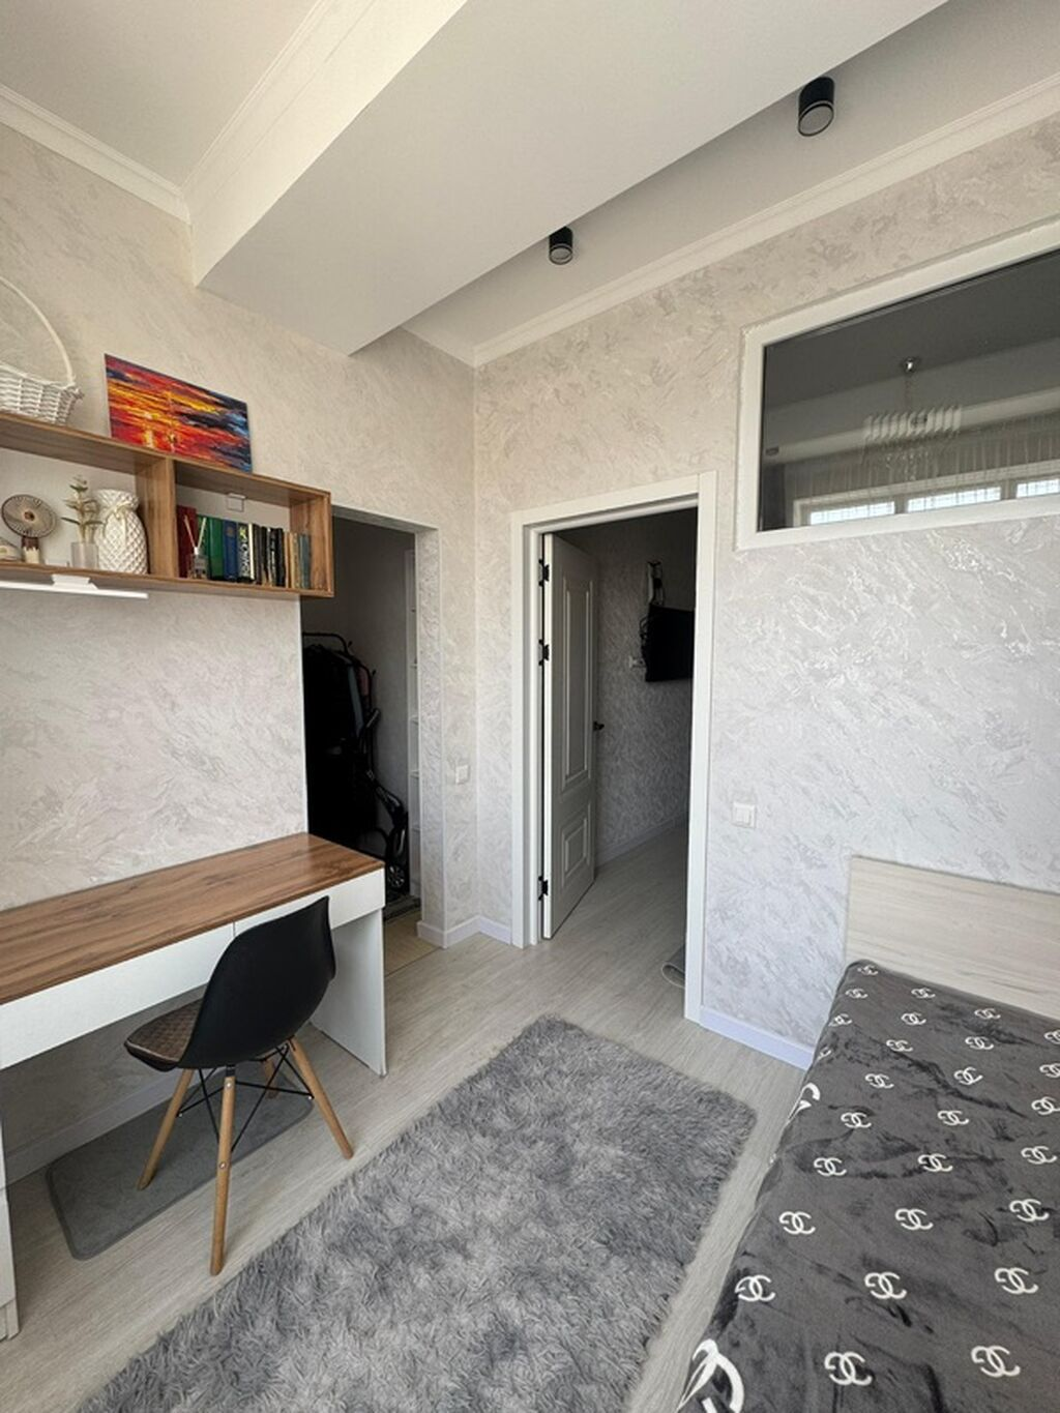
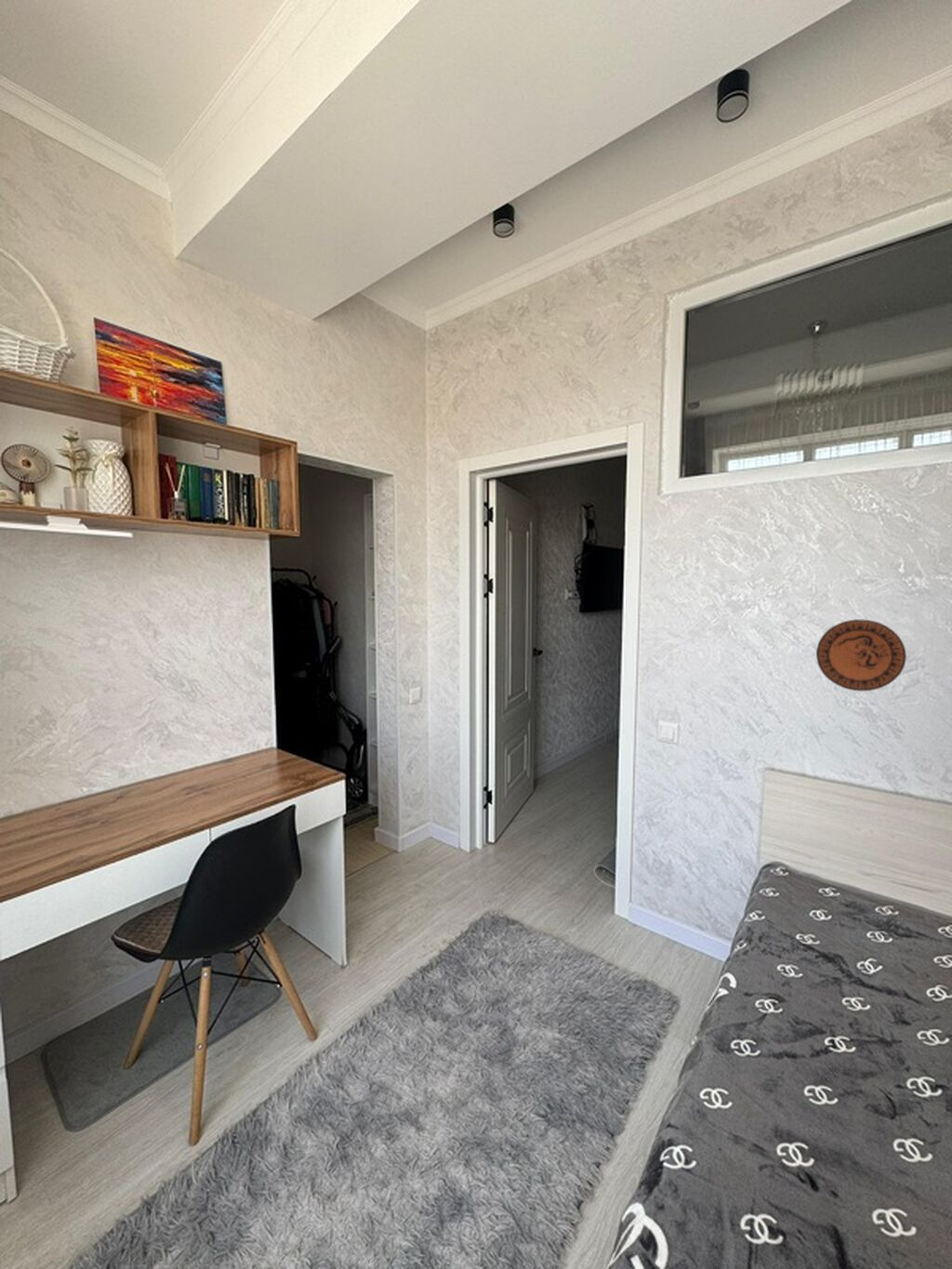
+ decorative plate [815,618,907,692]
